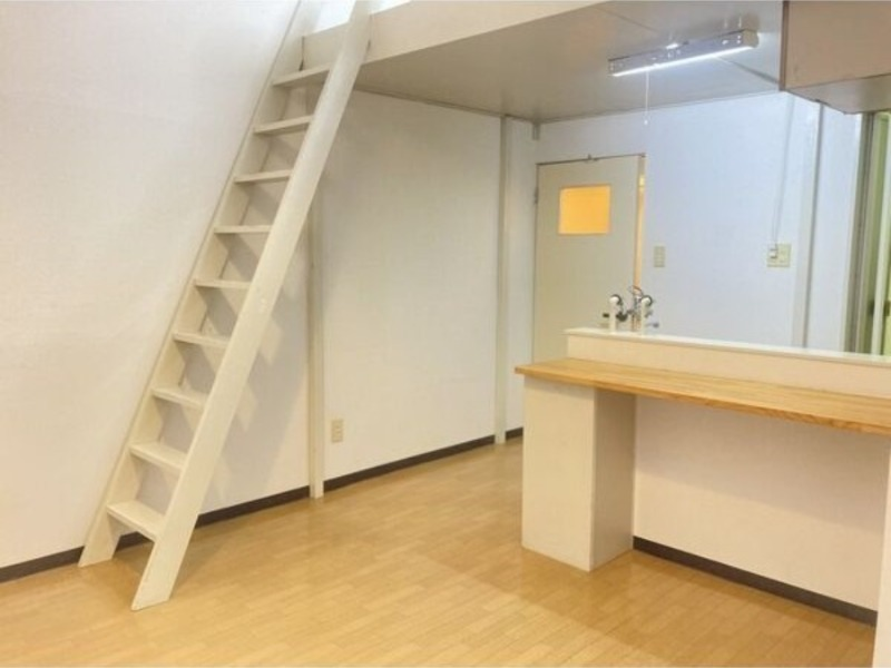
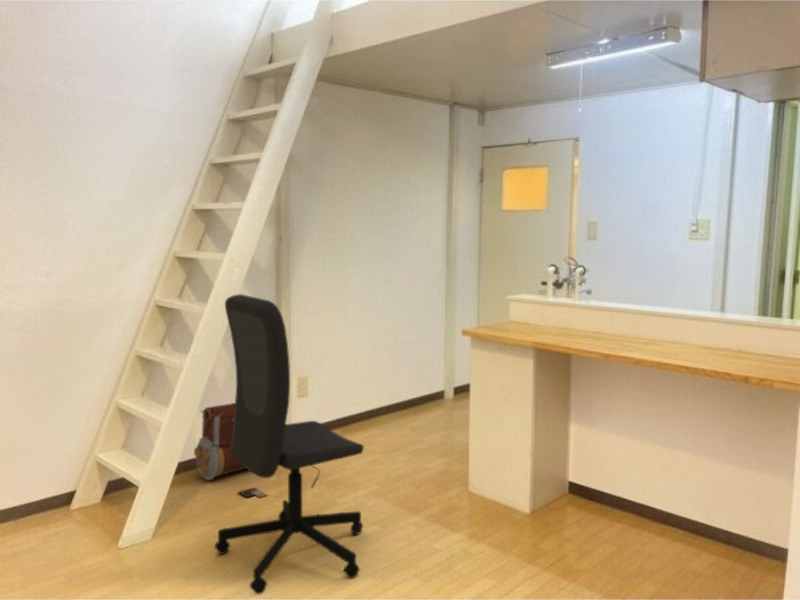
+ office chair [214,293,365,595]
+ backpack [193,402,269,499]
